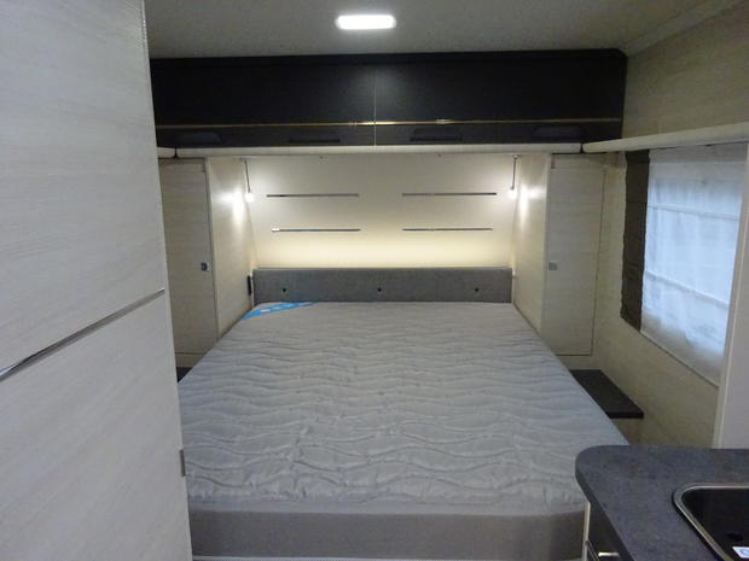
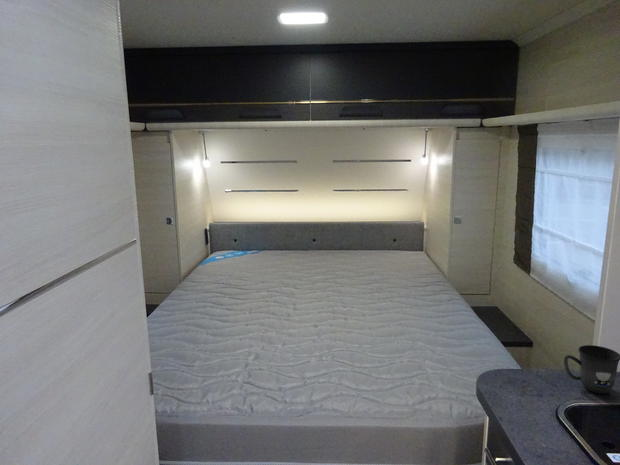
+ mug [563,344,620,395]
